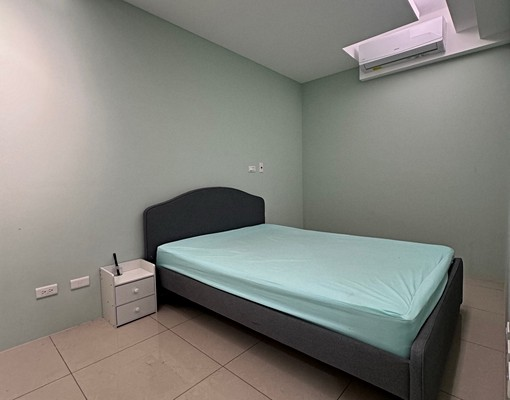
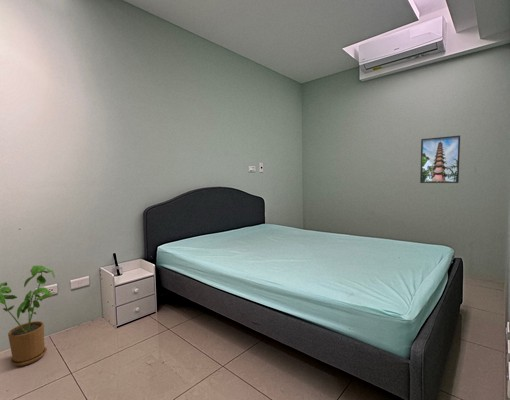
+ house plant [0,265,56,367]
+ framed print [419,134,461,184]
